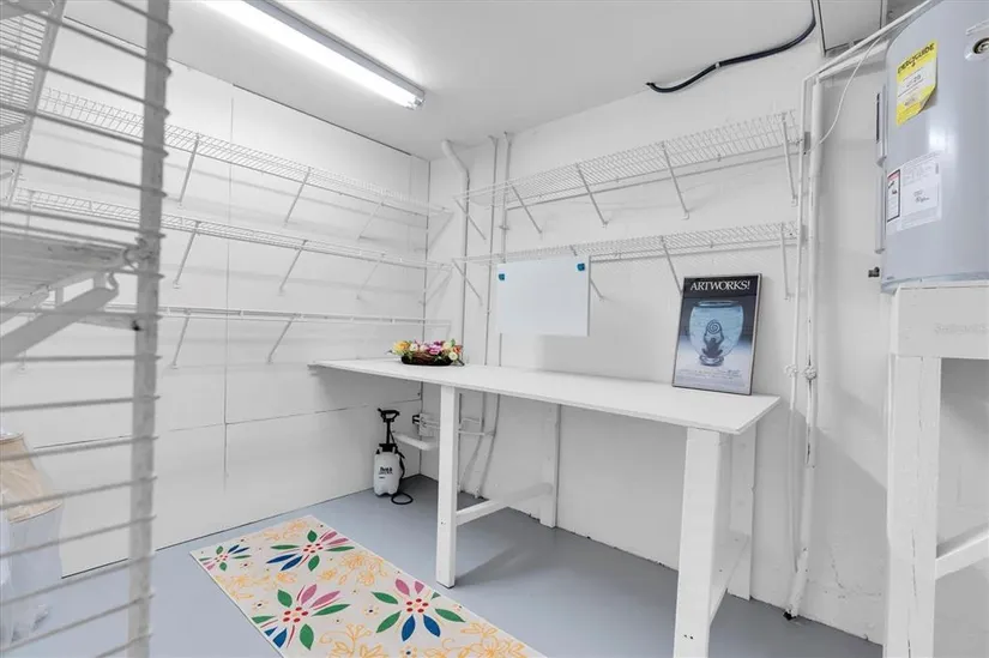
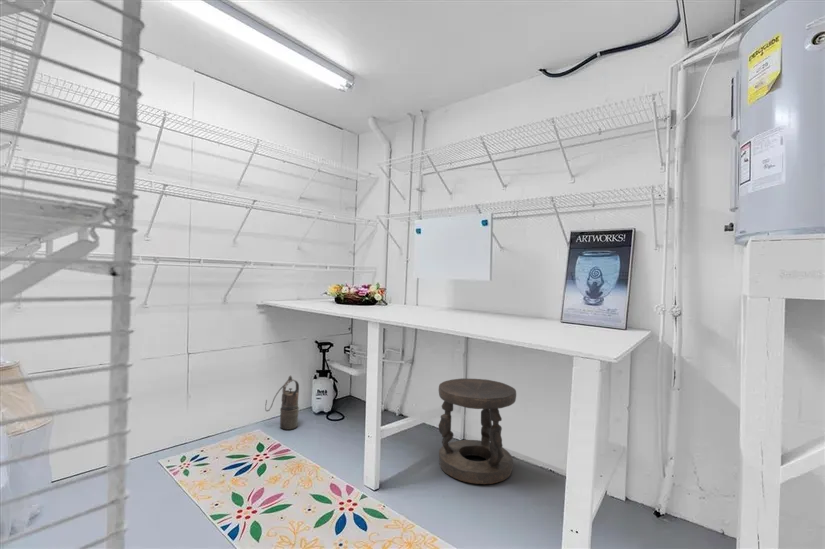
+ stool [438,377,517,485]
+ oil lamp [264,375,300,431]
